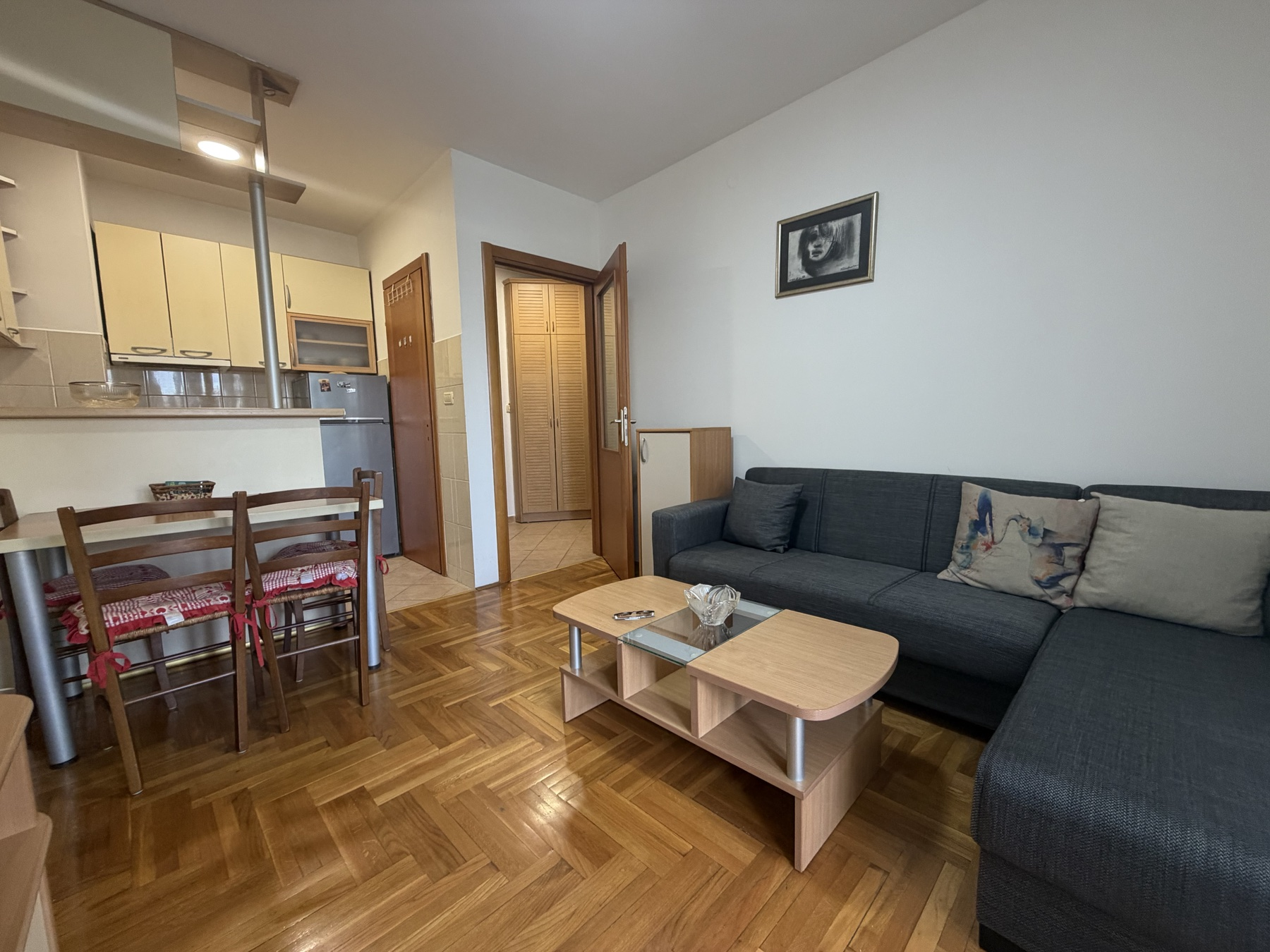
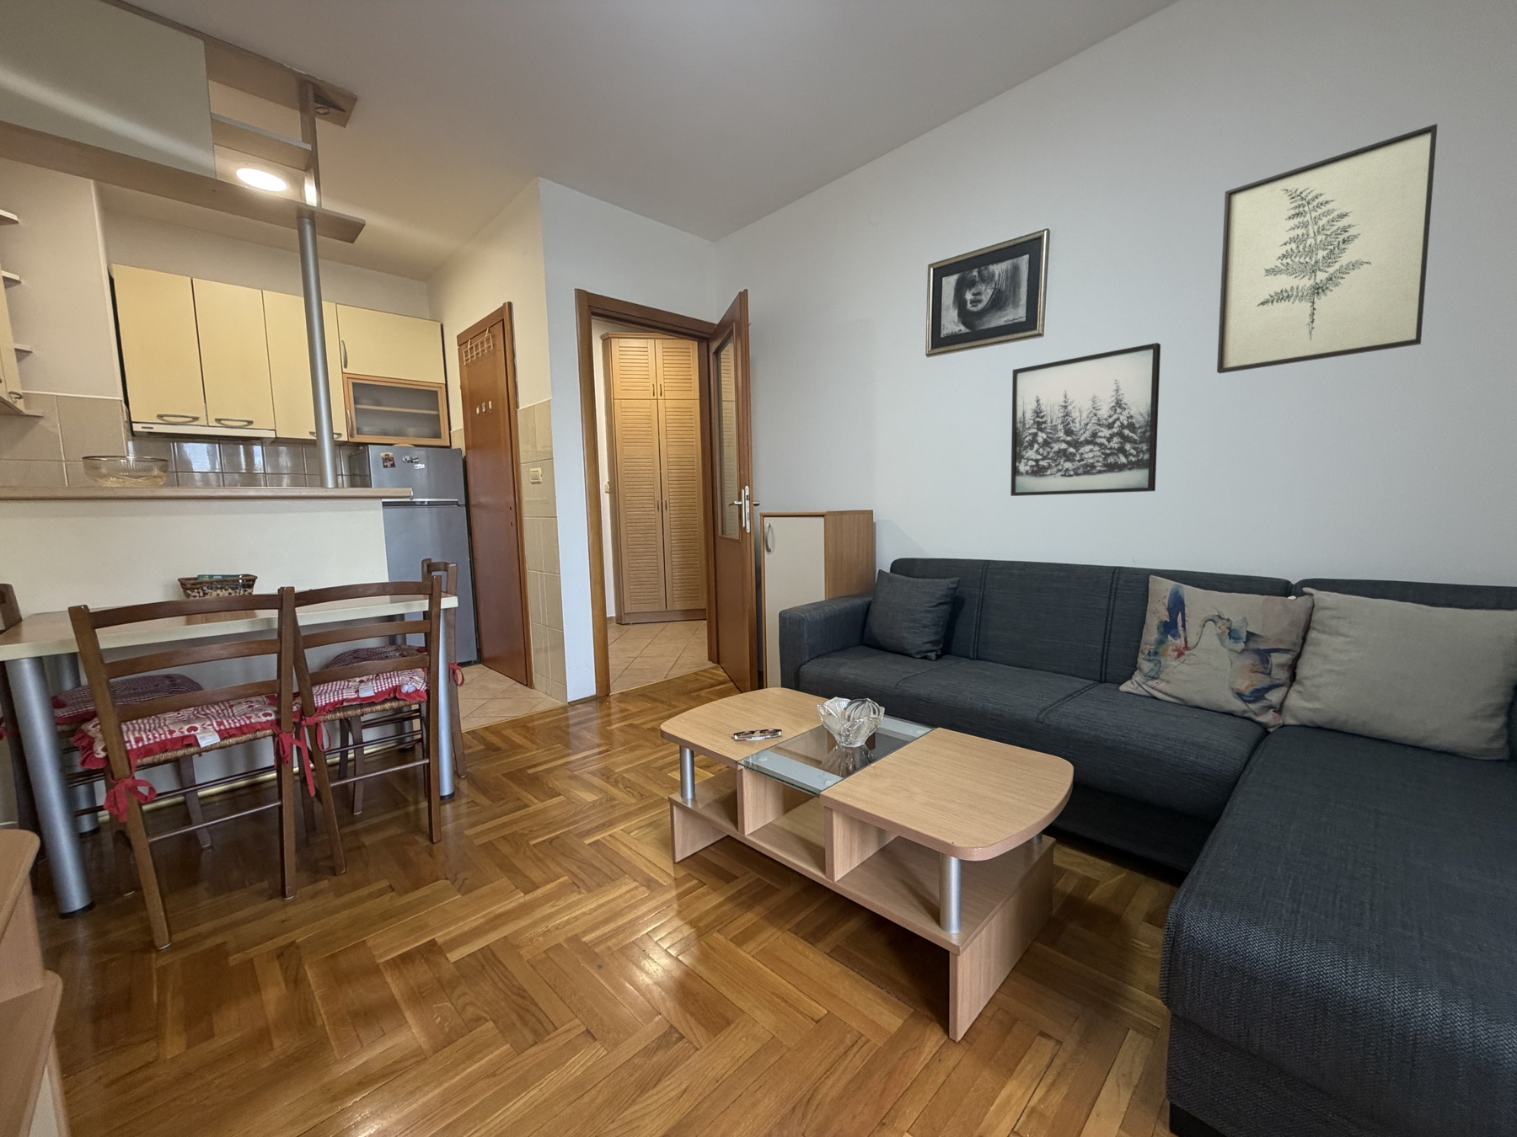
+ wall art [1216,123,1438,374]
+ wall art [1009,342,1161,497]
